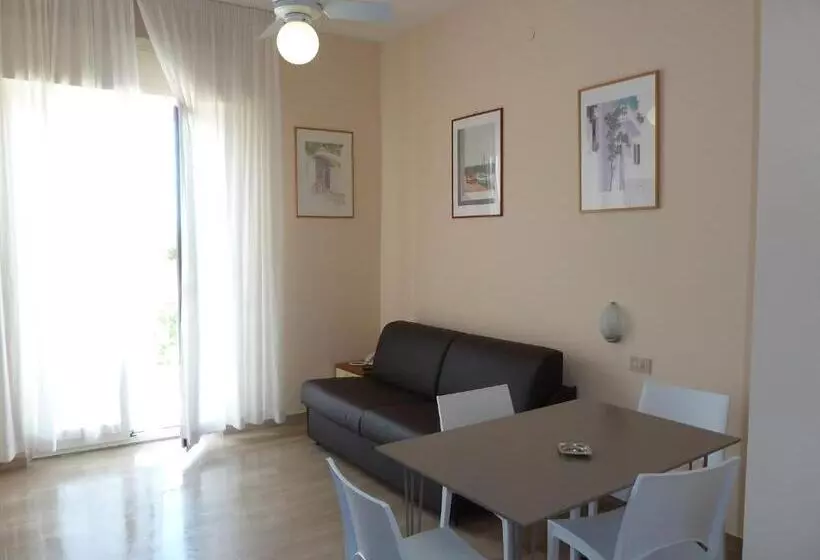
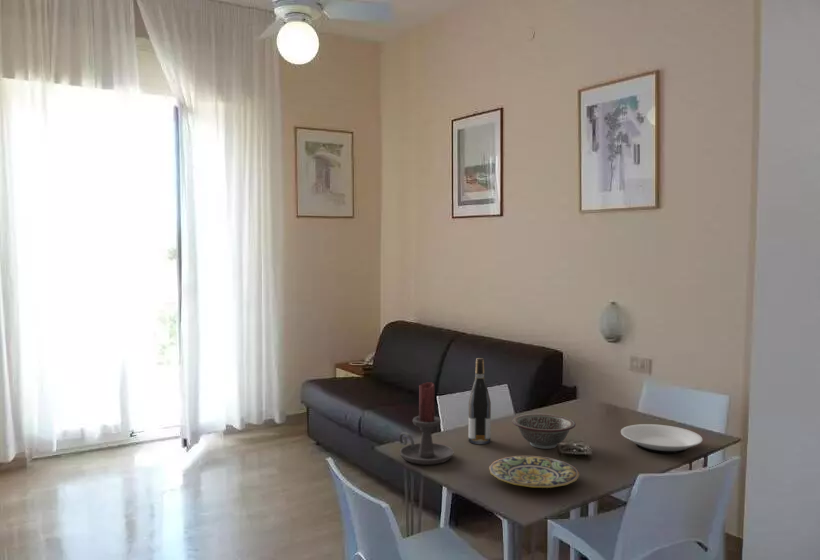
+ plate [488,455,580,489]
+ wine bottle [468,357,492,445]
+ decorative bowl [511,413,577,450]
+ plate [620,423,703,455]
+ candle holder [398,381,454,465]
